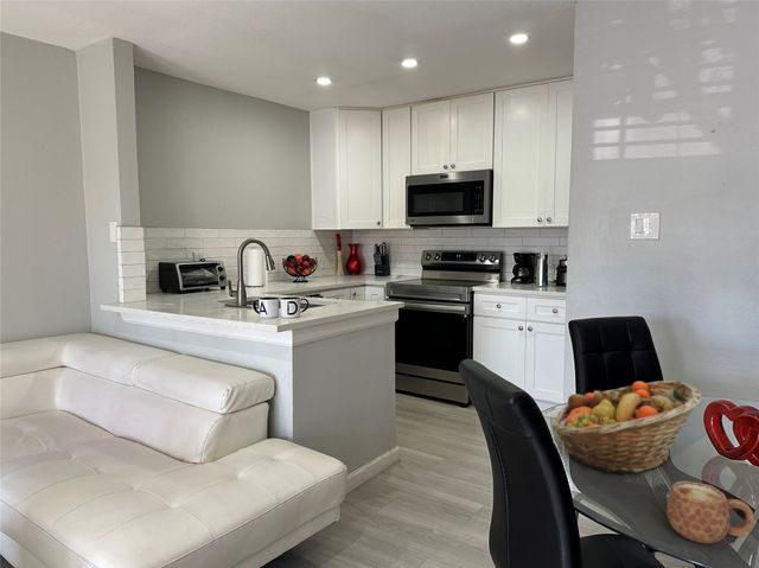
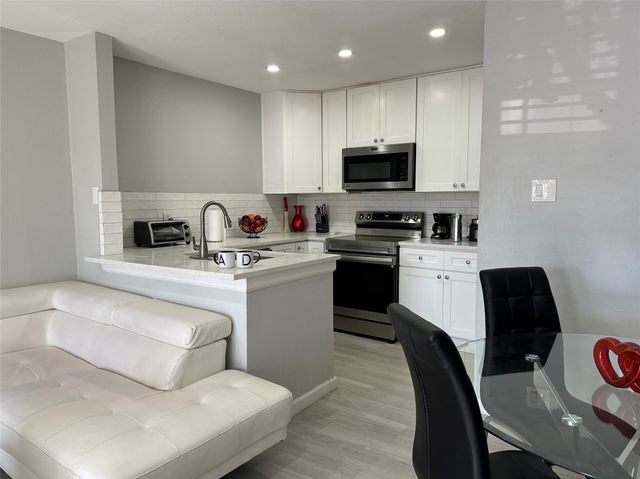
- fruit basket [550,379,703,474]
- mug [665,480,755,544]
